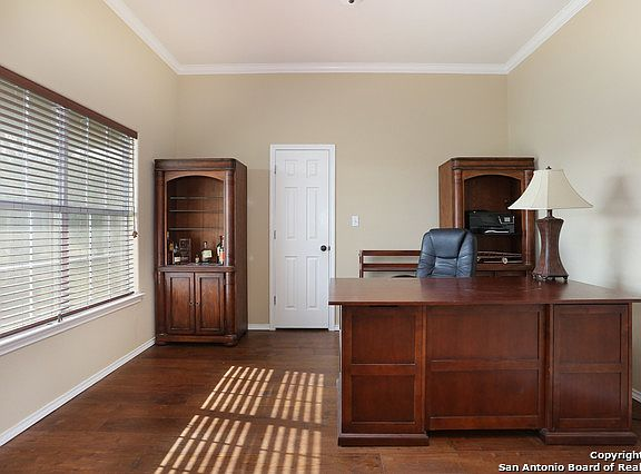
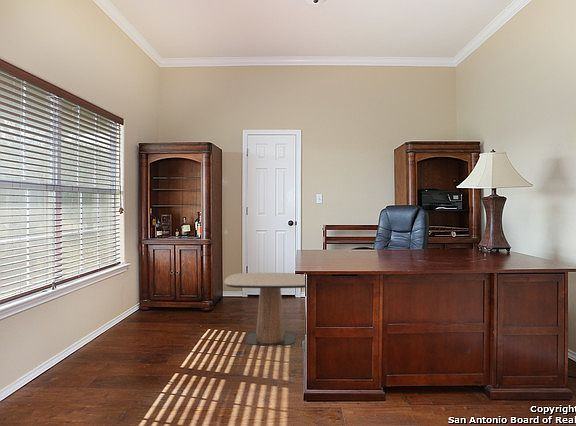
+ side table [223,272,306,346]
